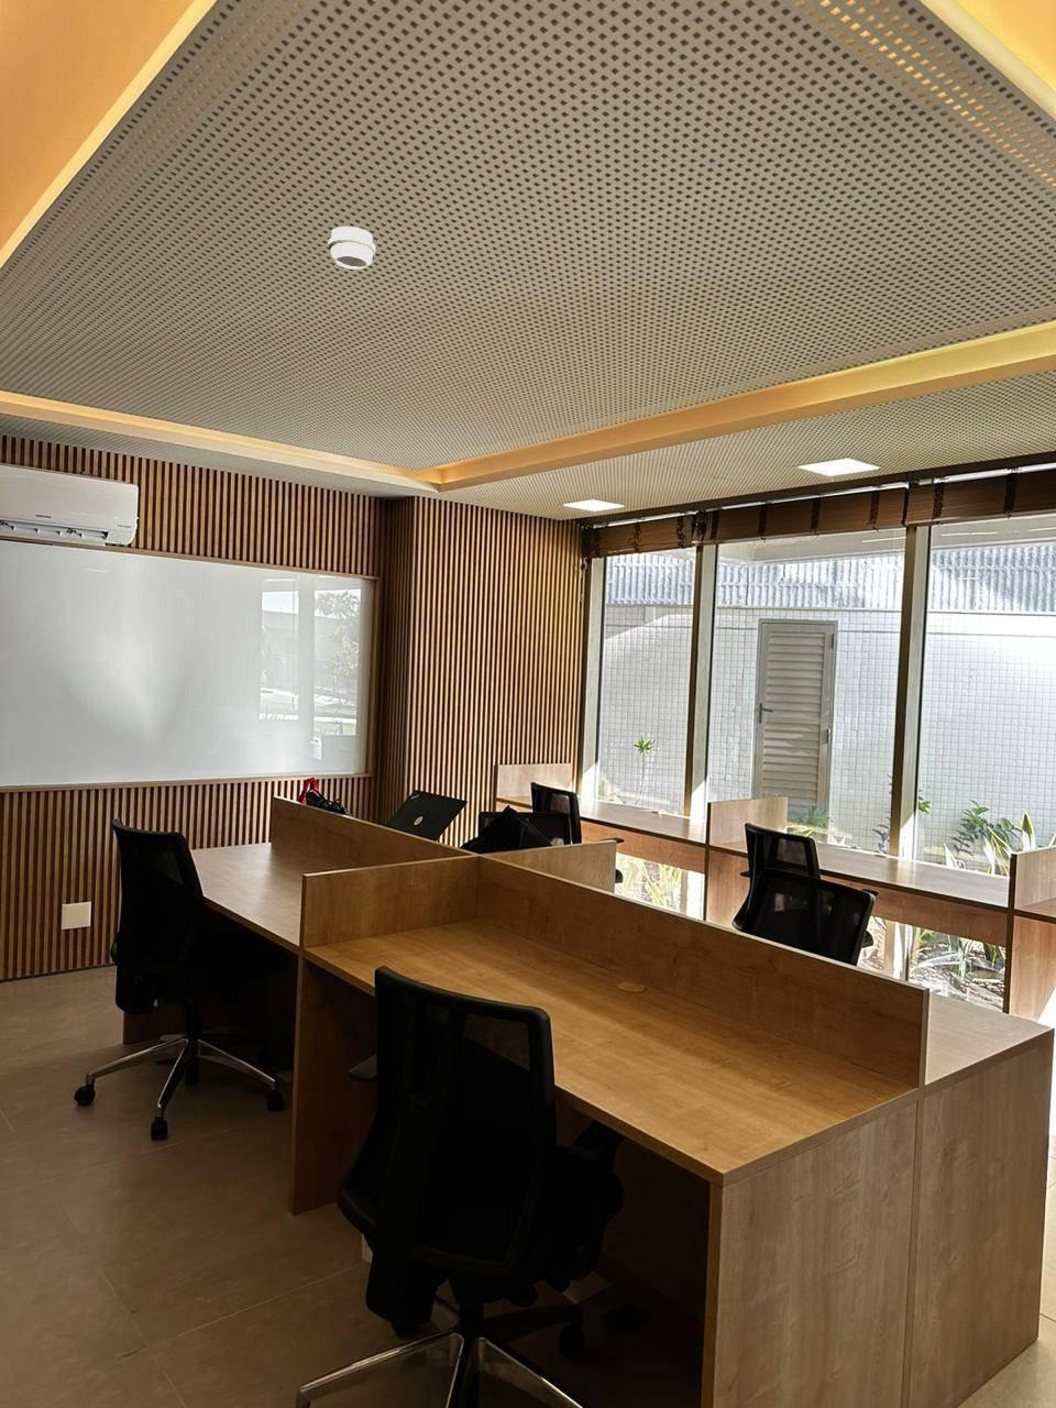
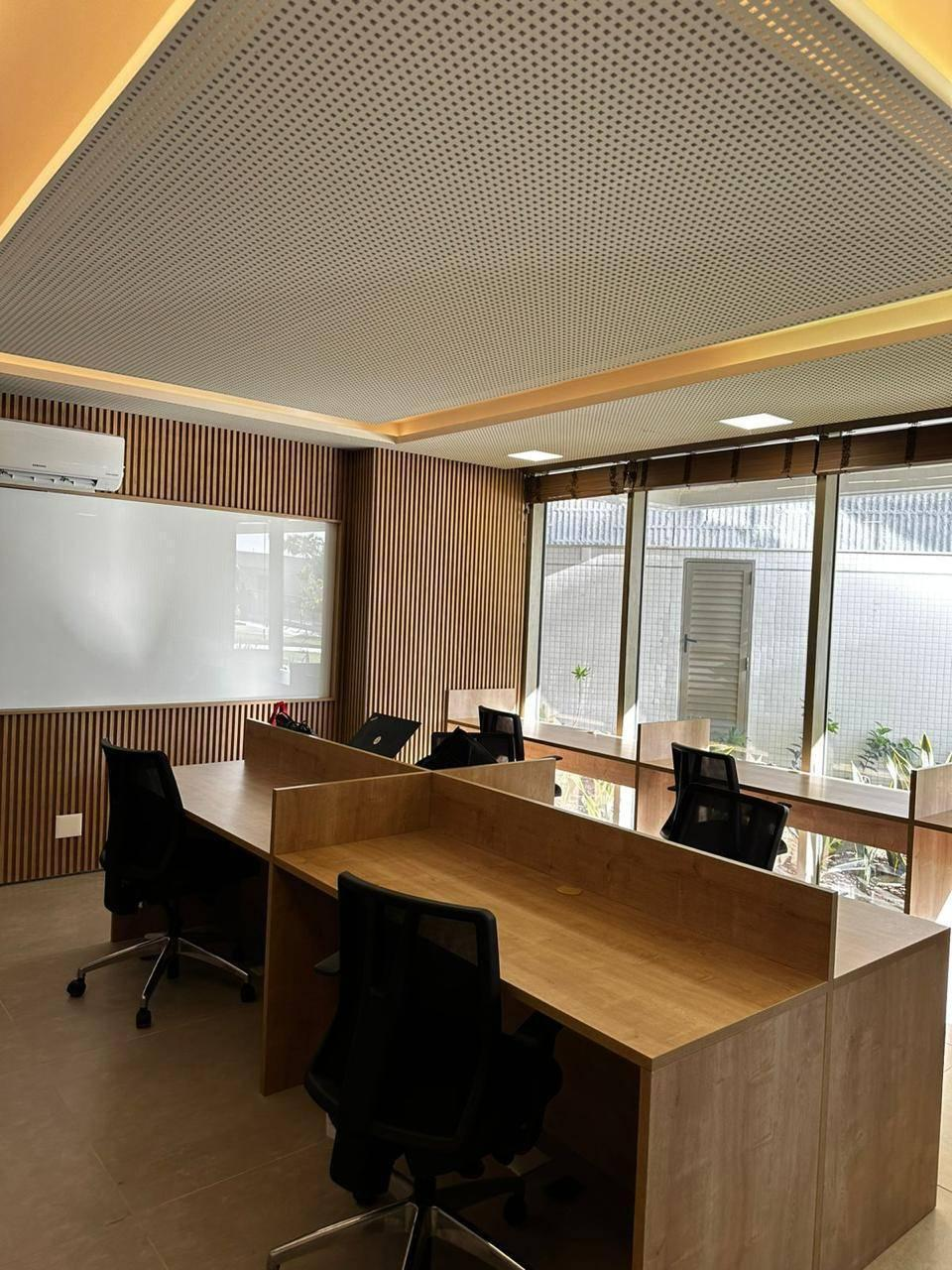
- smoke detector [327,225,376,271]
